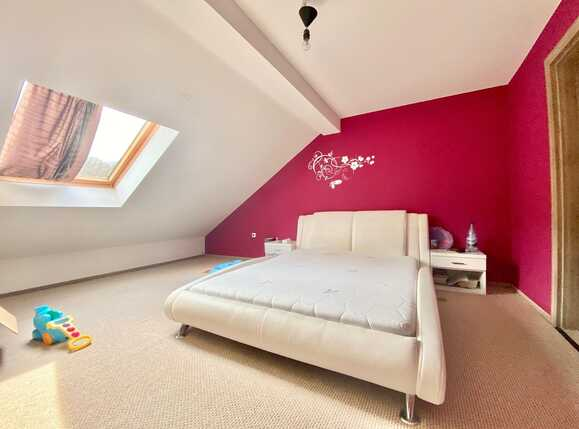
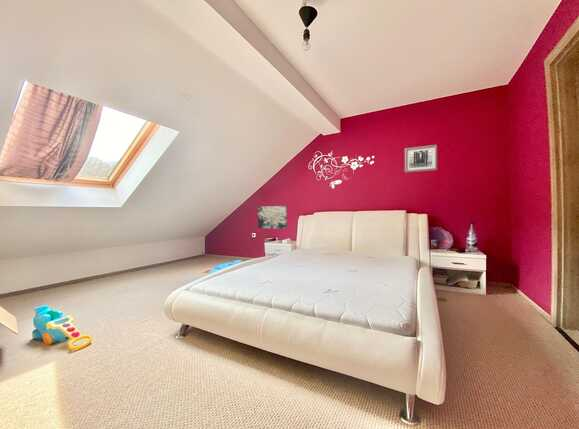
+ wall art [404,144,438,173]
+ wall art [257,205,288,230]
